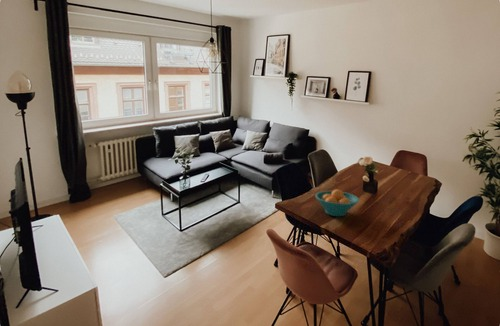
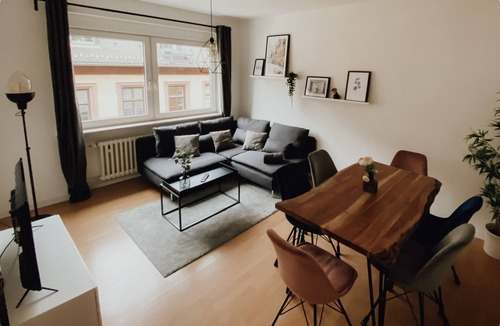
- fruit bowl [314,188,360,217]
